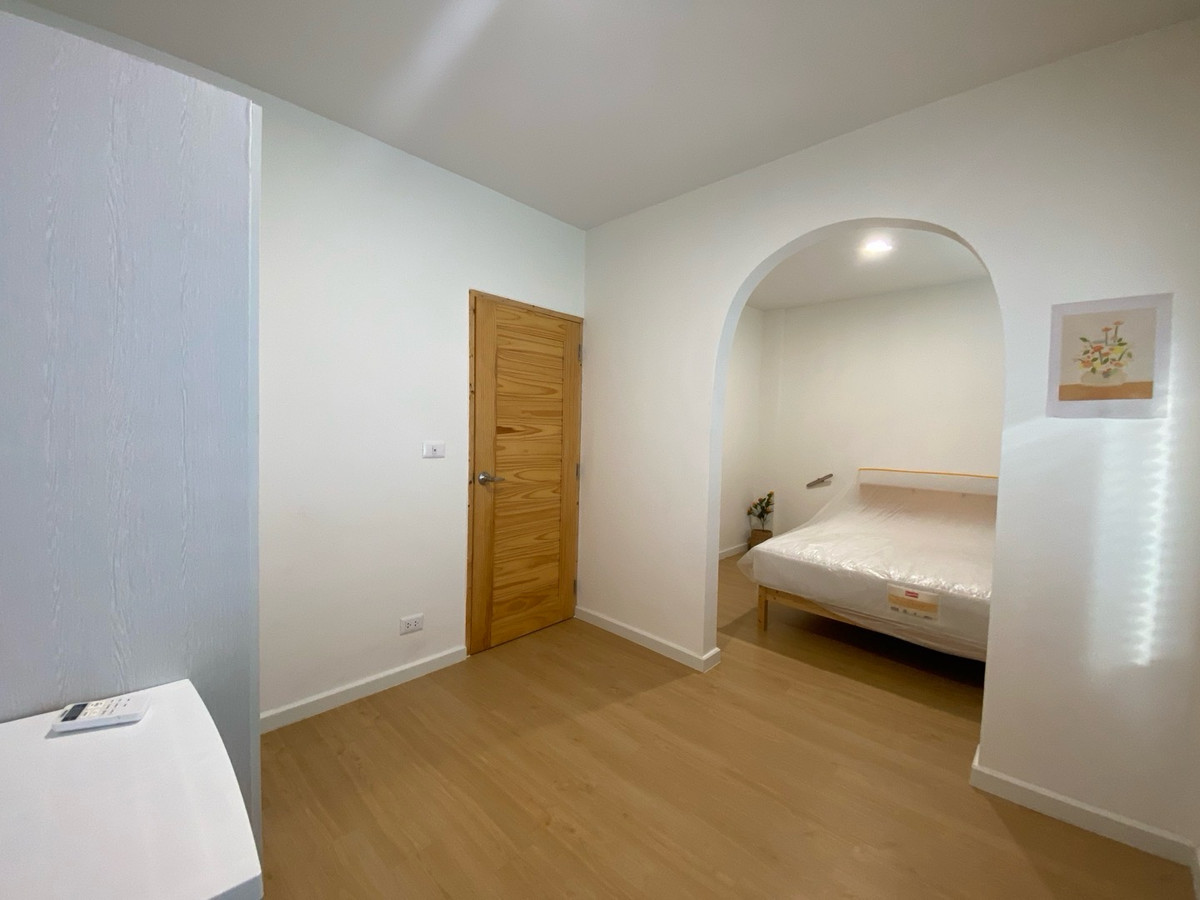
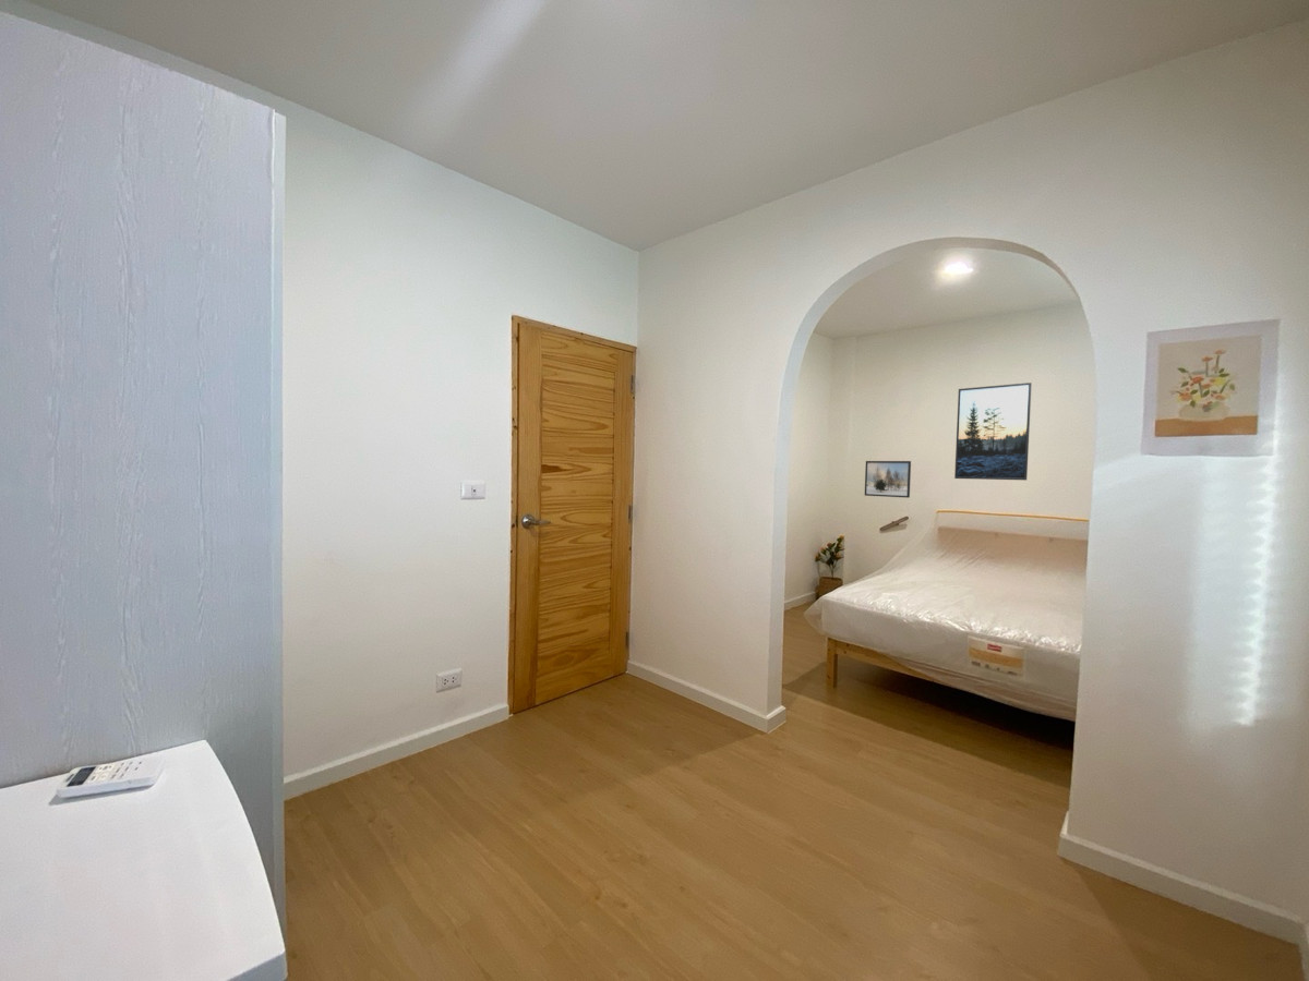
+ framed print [864,460,912,499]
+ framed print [953,382,1033,481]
